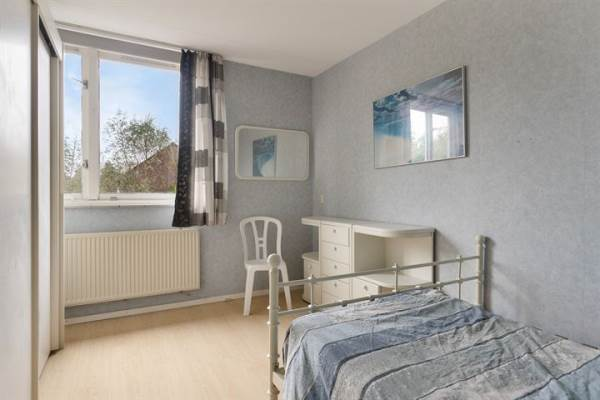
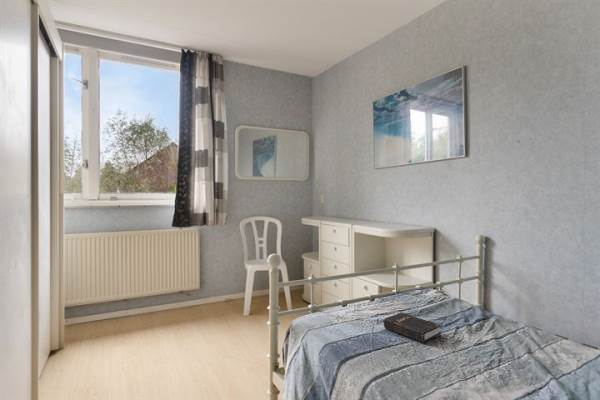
+ hardback book [383,311,442,344]
